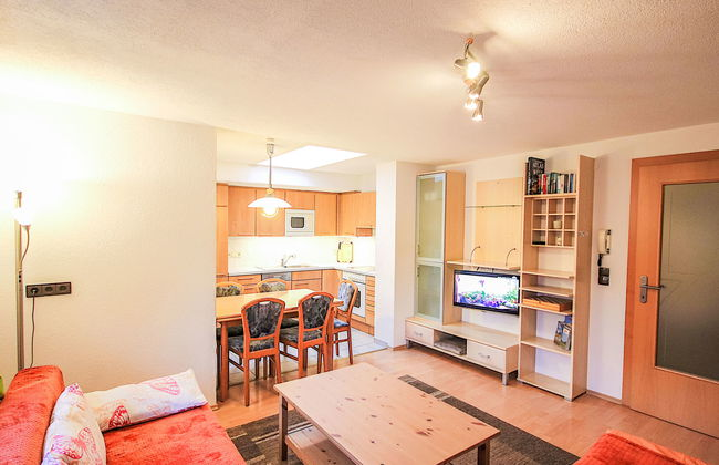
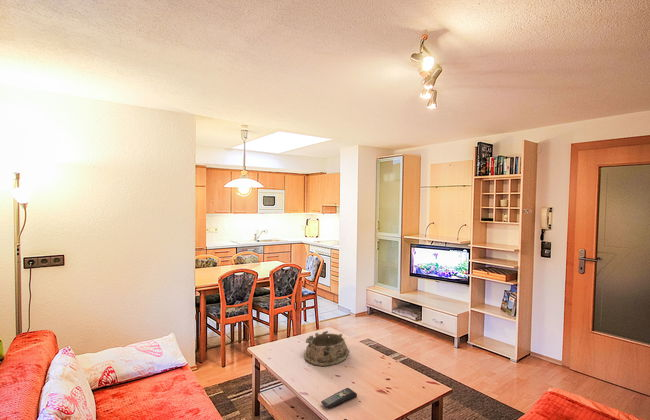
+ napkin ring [303,330,350,367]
+ remote control [320,387,358,410]
